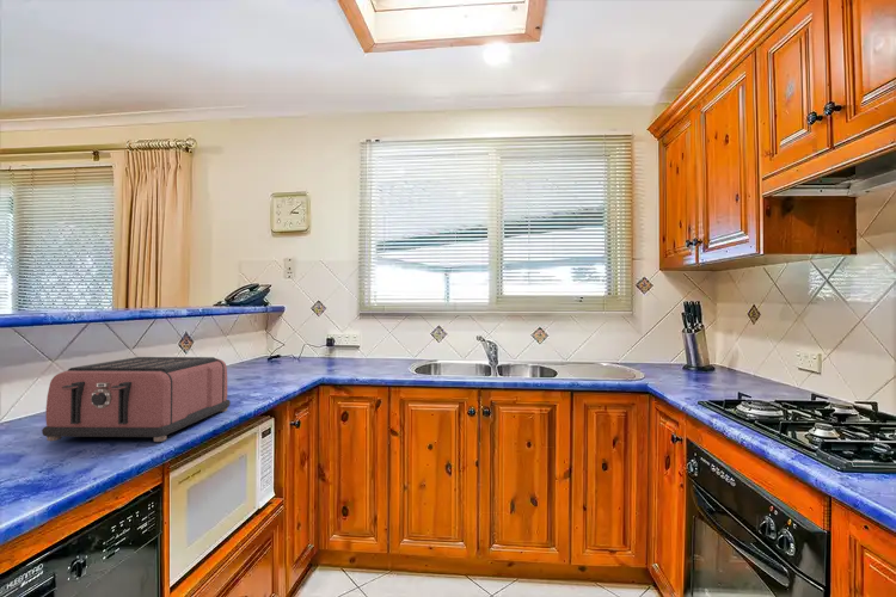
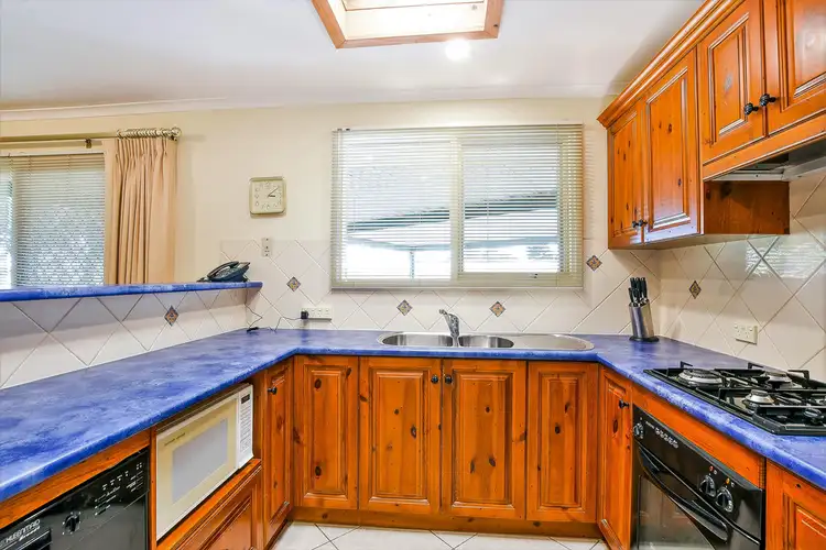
- toaster [41,356,232,443]
